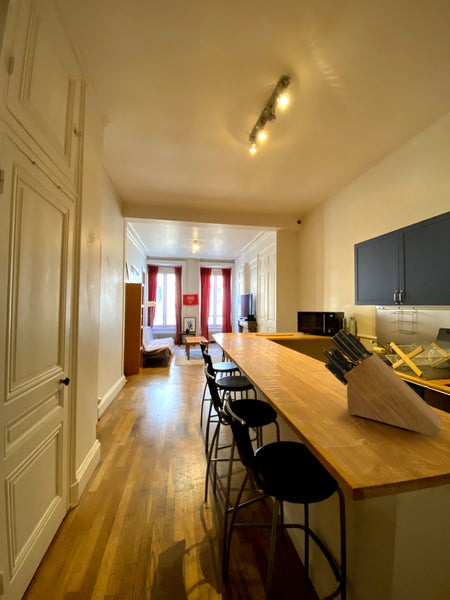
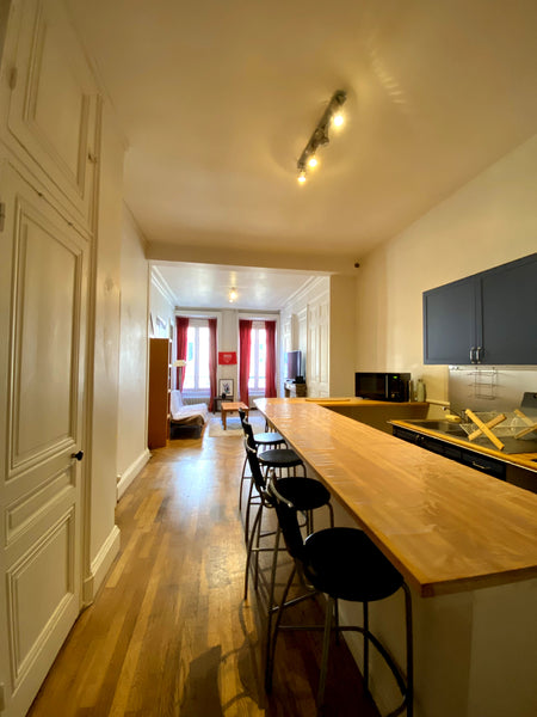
- knife block [322,328,443,437]
